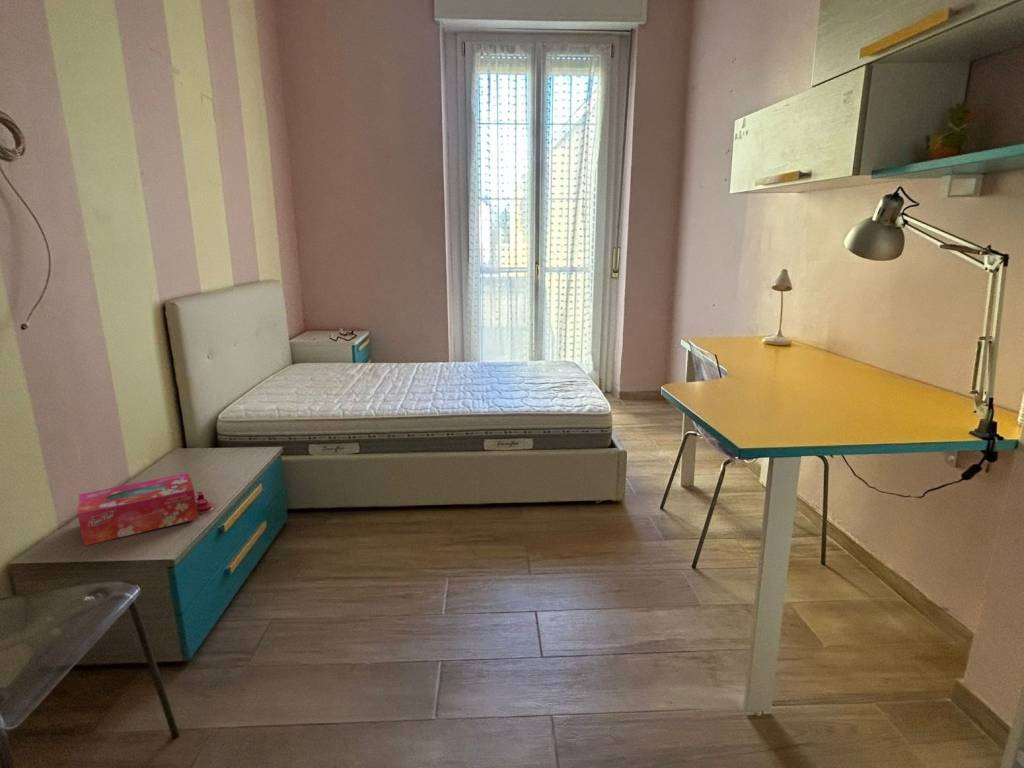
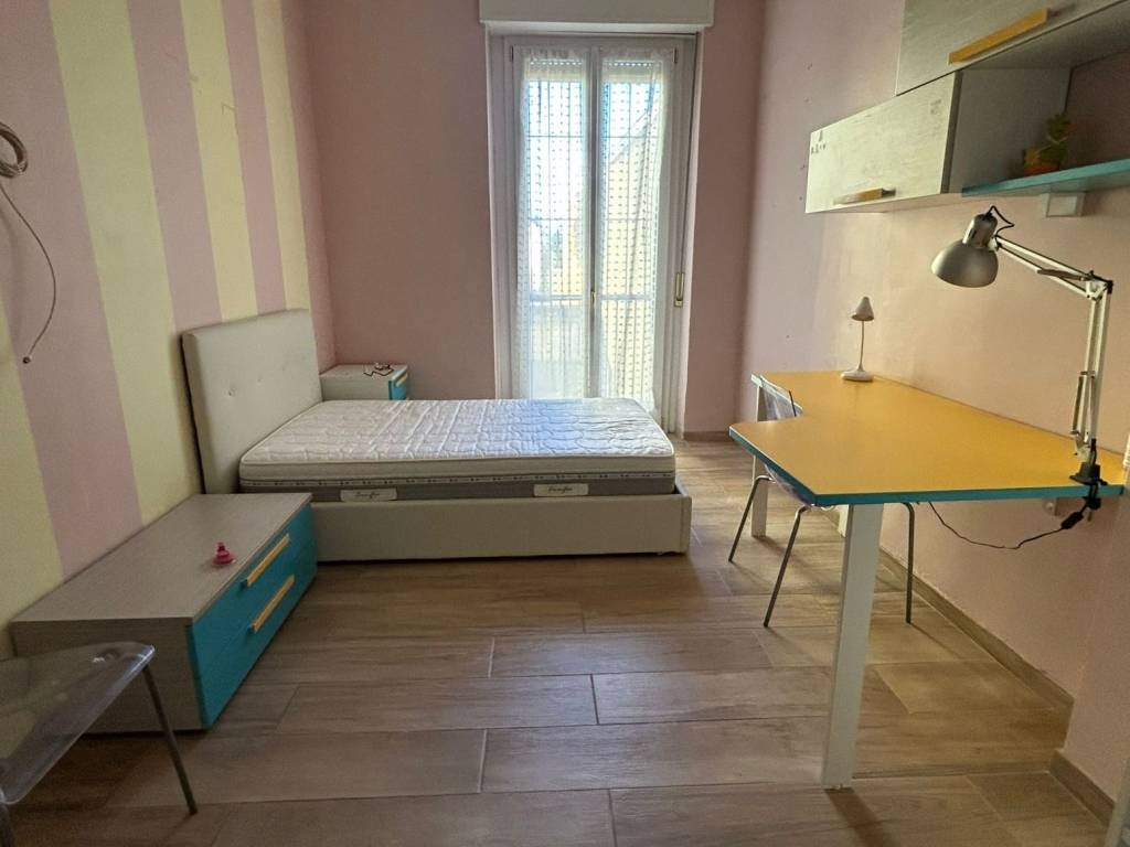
- tissue box [76,472,199,547]
